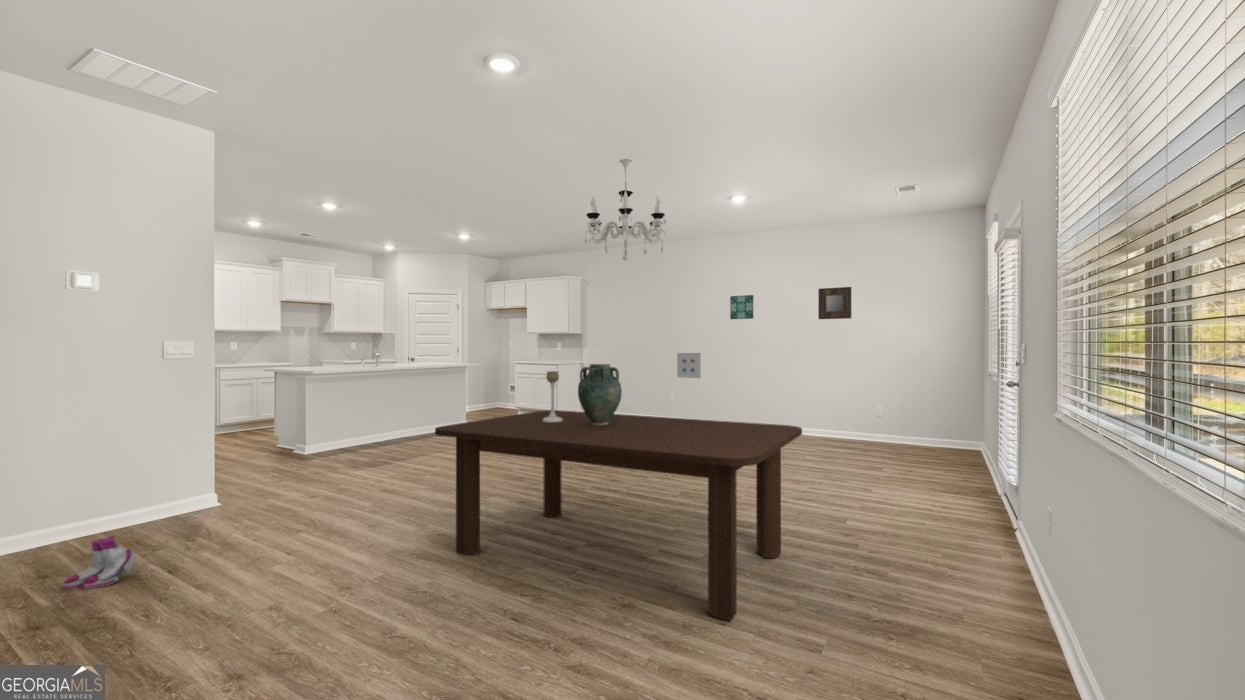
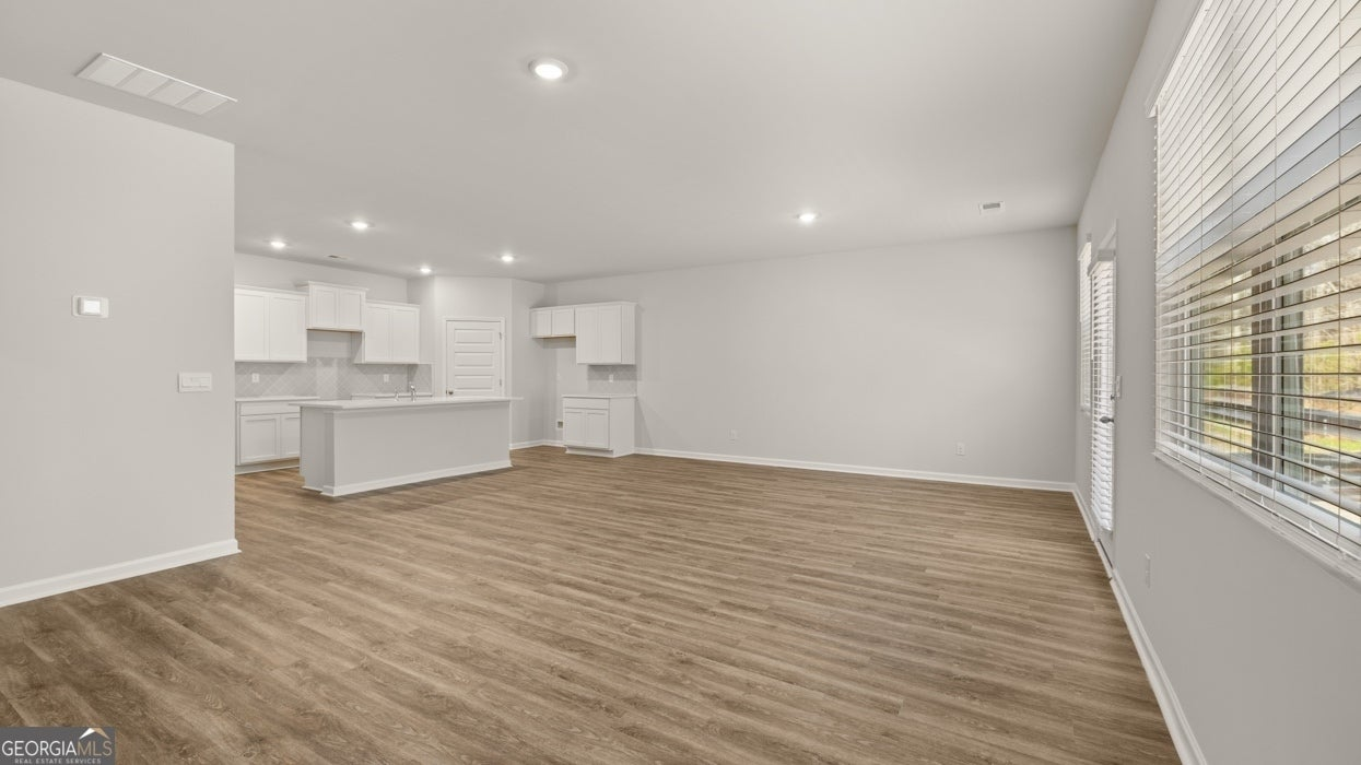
- wall art [729,294,754,320]
- candle holder [542,370,563,422]
- dining table [434,409,803,621]
- wall art [676,352,702,379]
- home mirror [818,286,852,320]
- vase [577,363,623,425]
- chandelier [584,158,668,262]
- boots [62,535,137,591]
